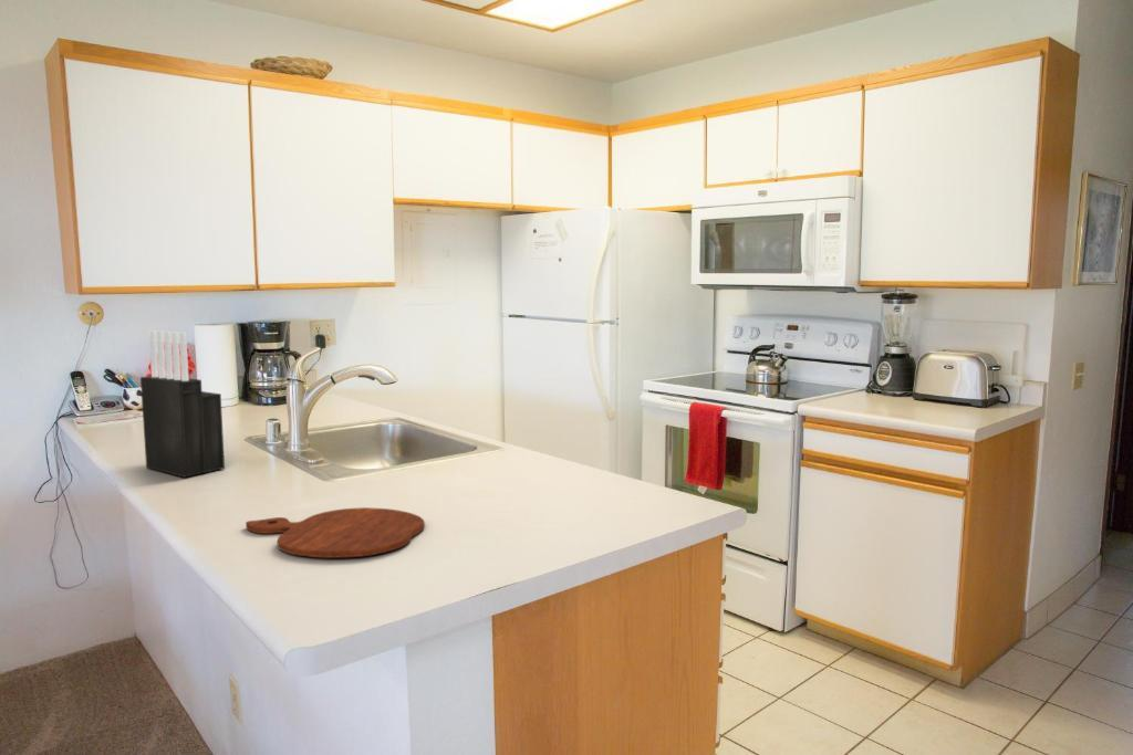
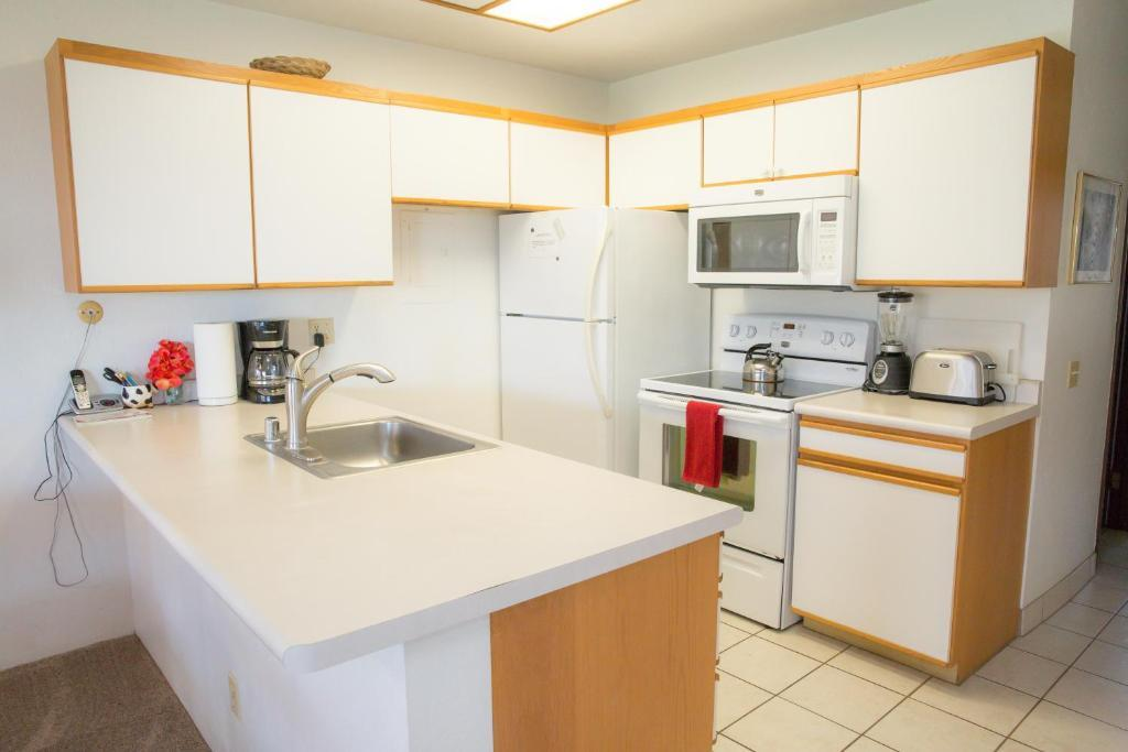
- cutting board [245,506,426,559]
- knife block [139,329,226,479]
